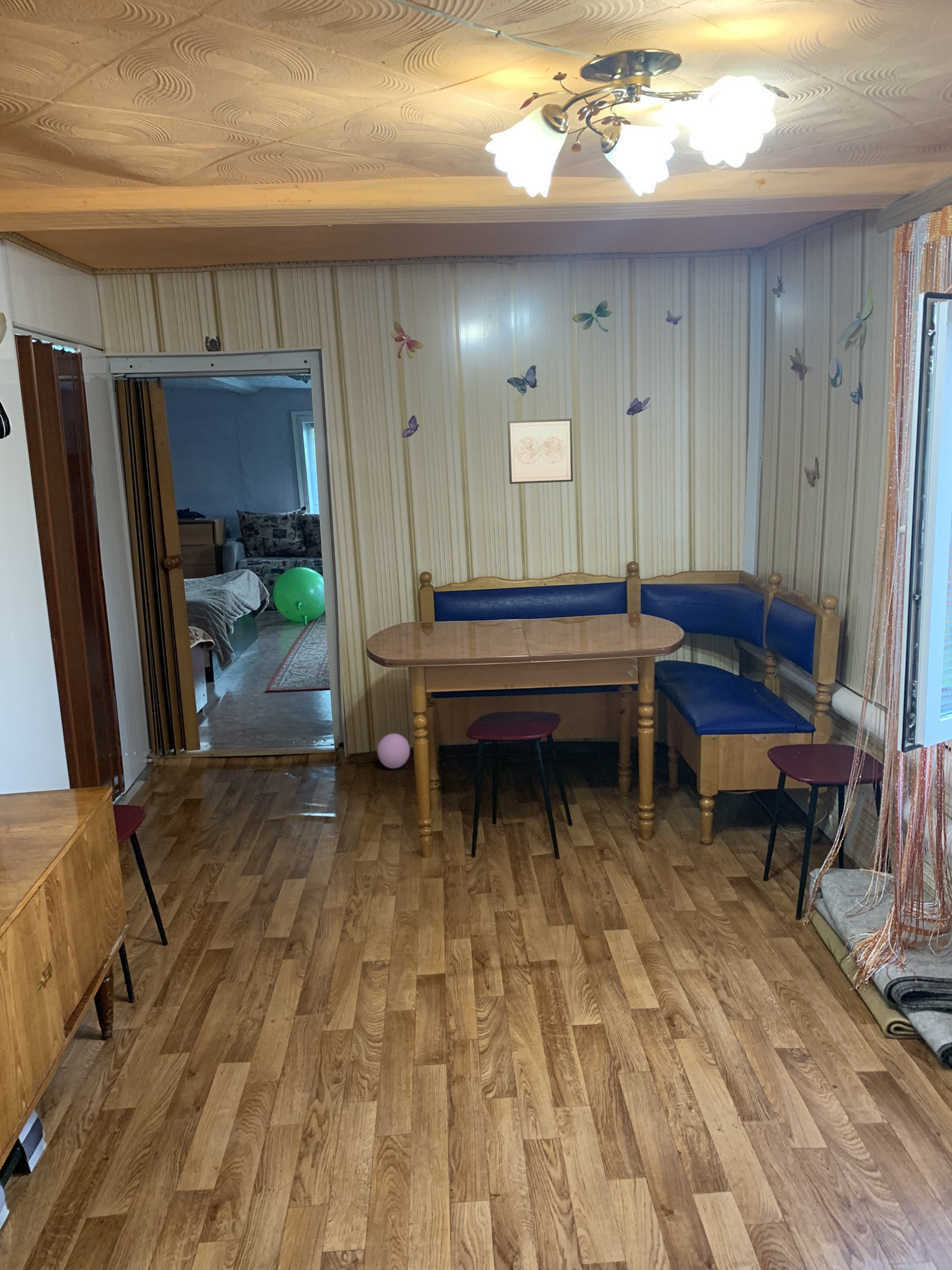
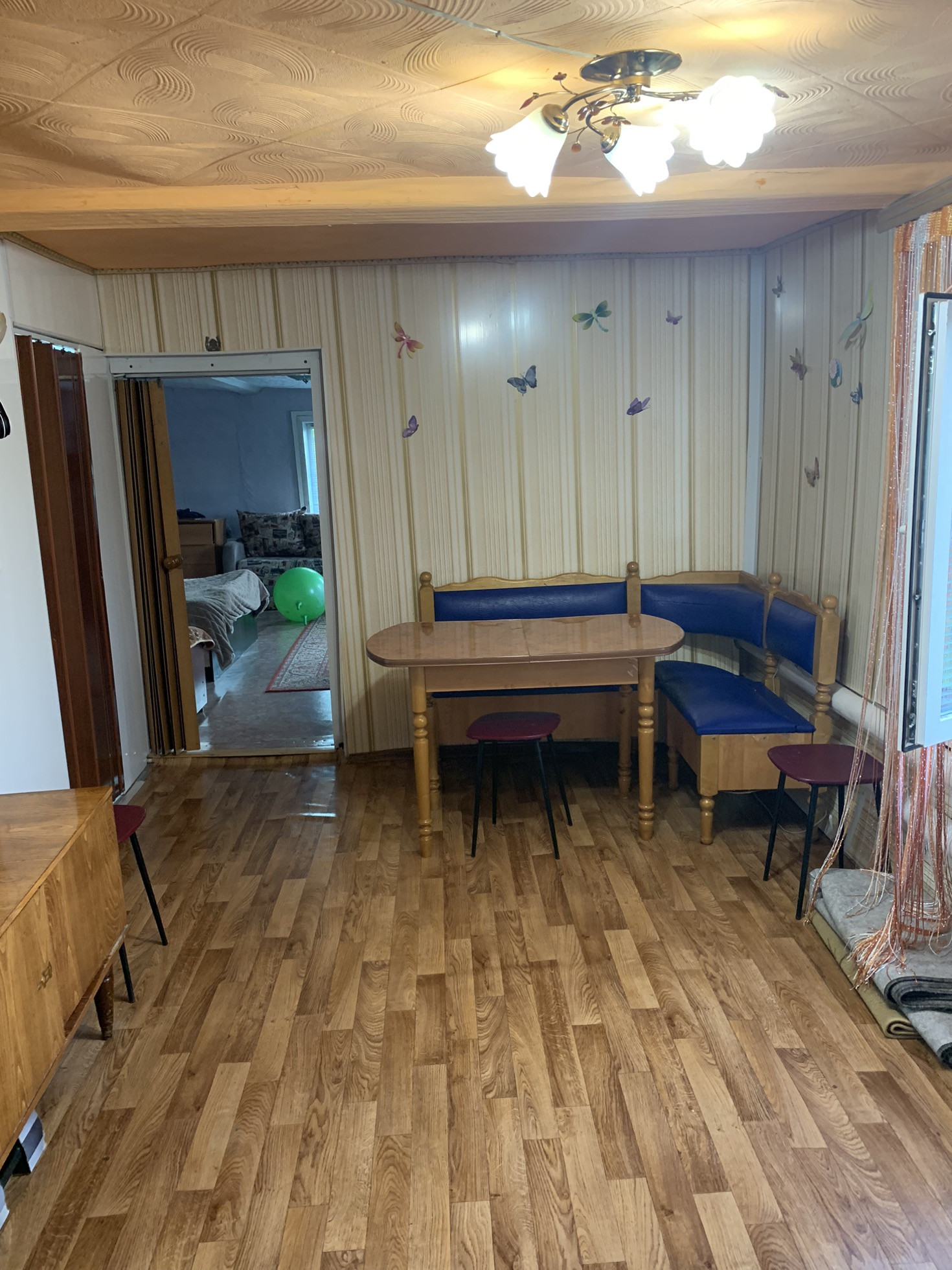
- ball [377,733,411,769]
- wall art [507,418,574,485]
